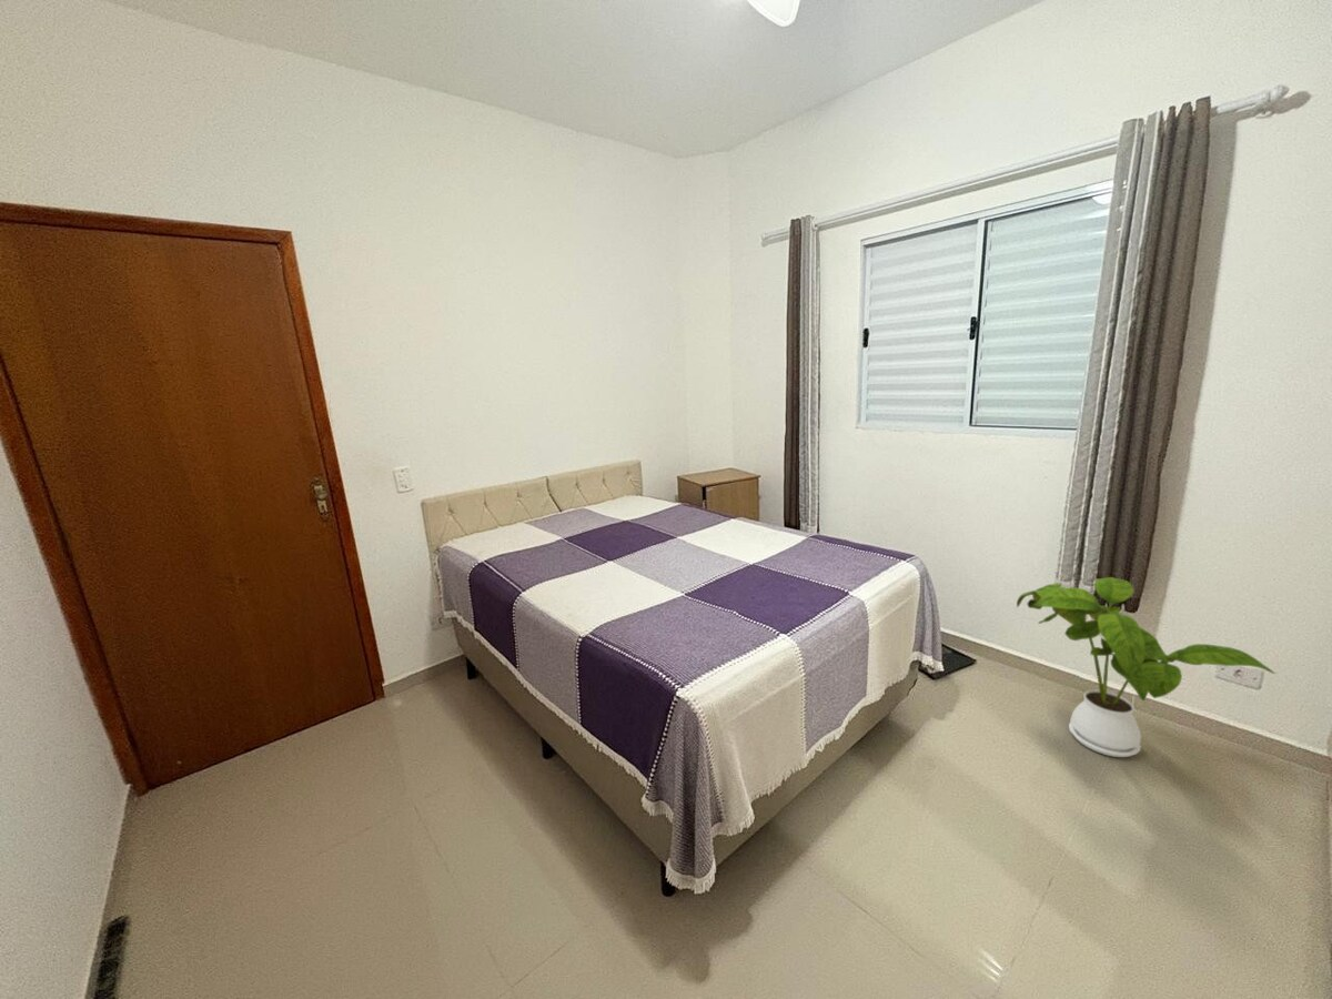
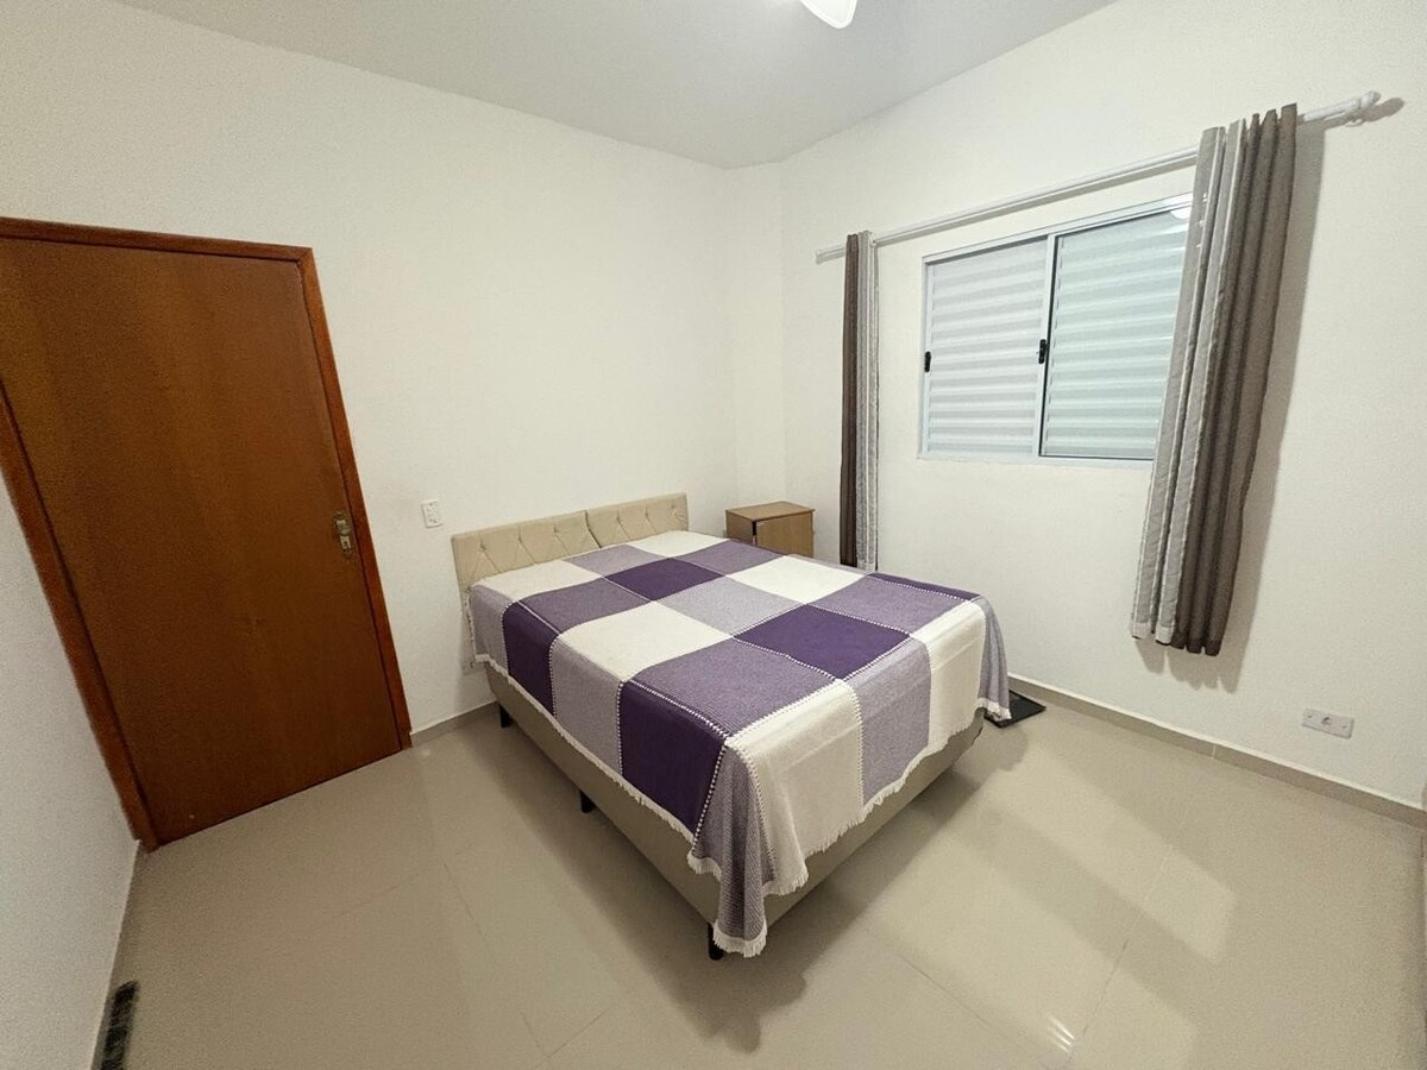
- house plant [1016,576,1278,758]
